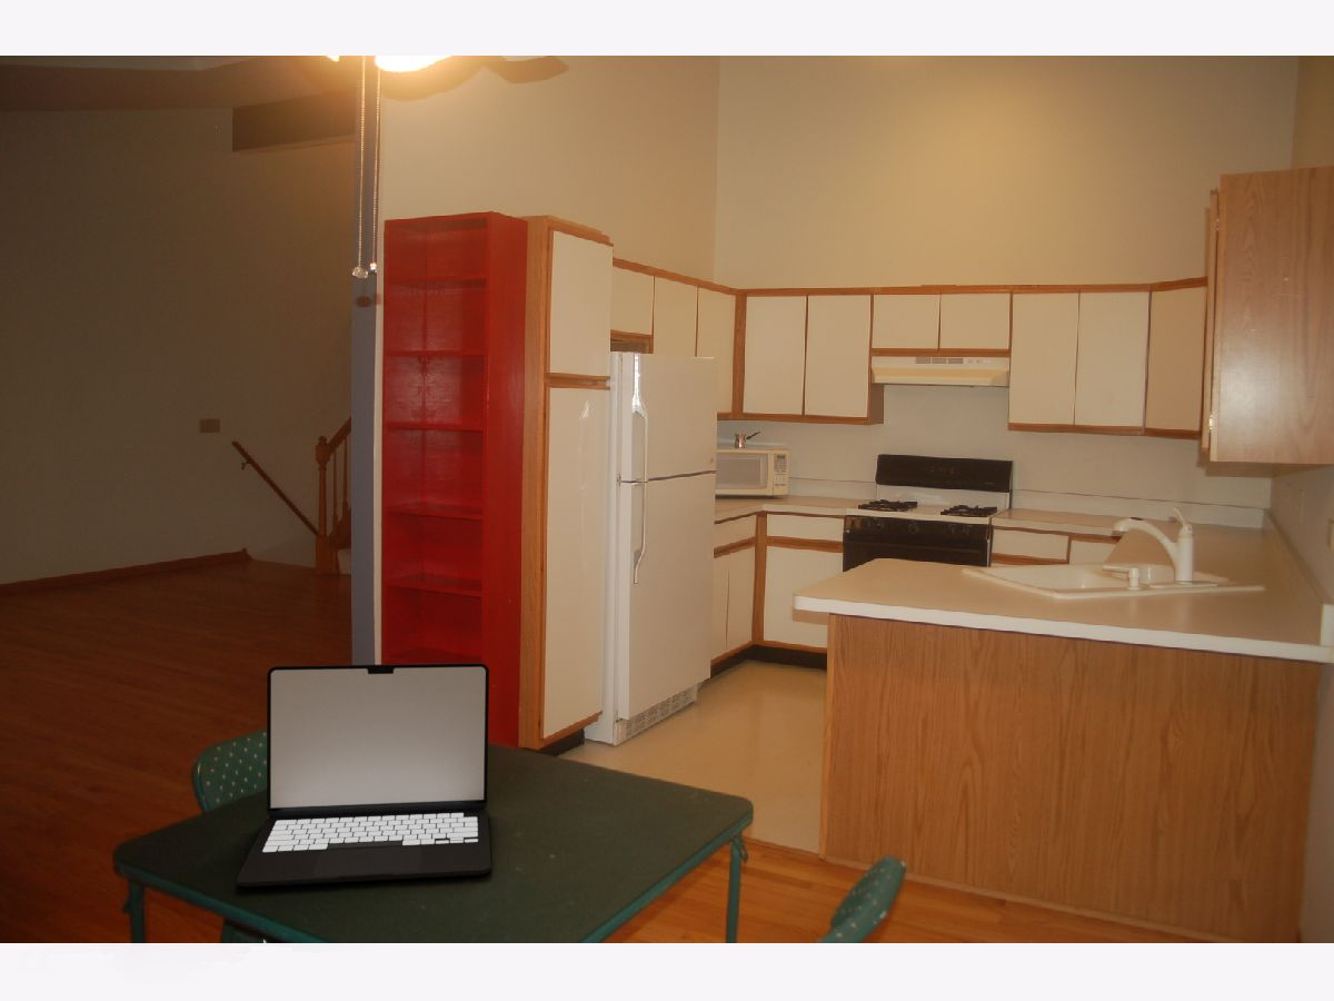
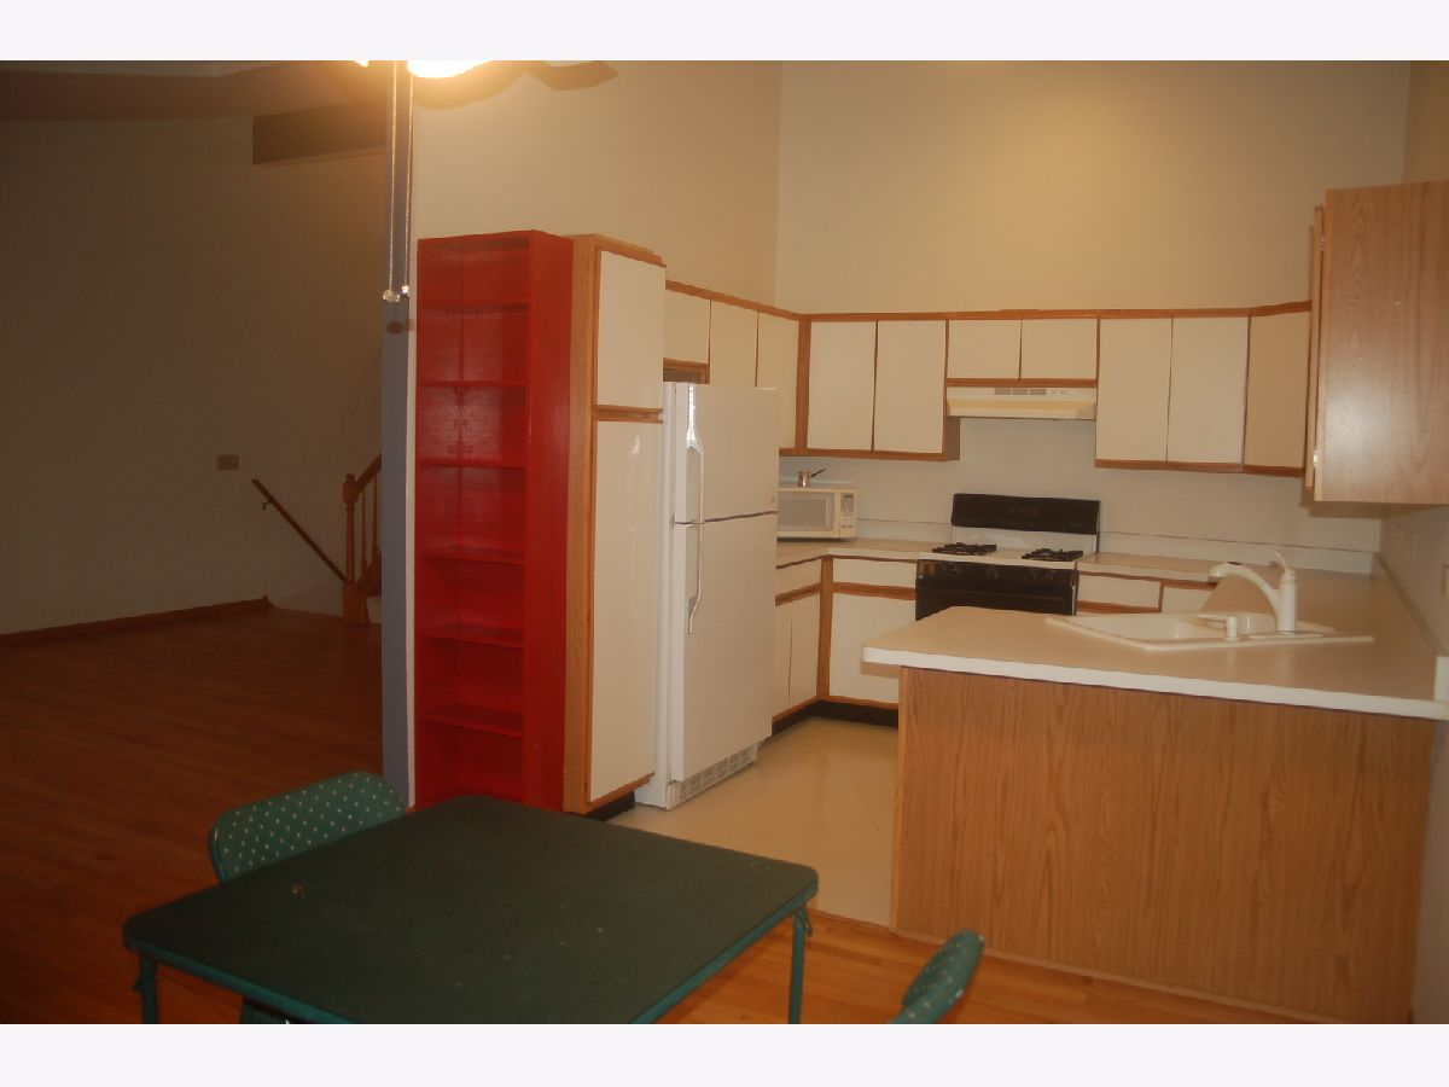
- laptop [236,662,492,888]
